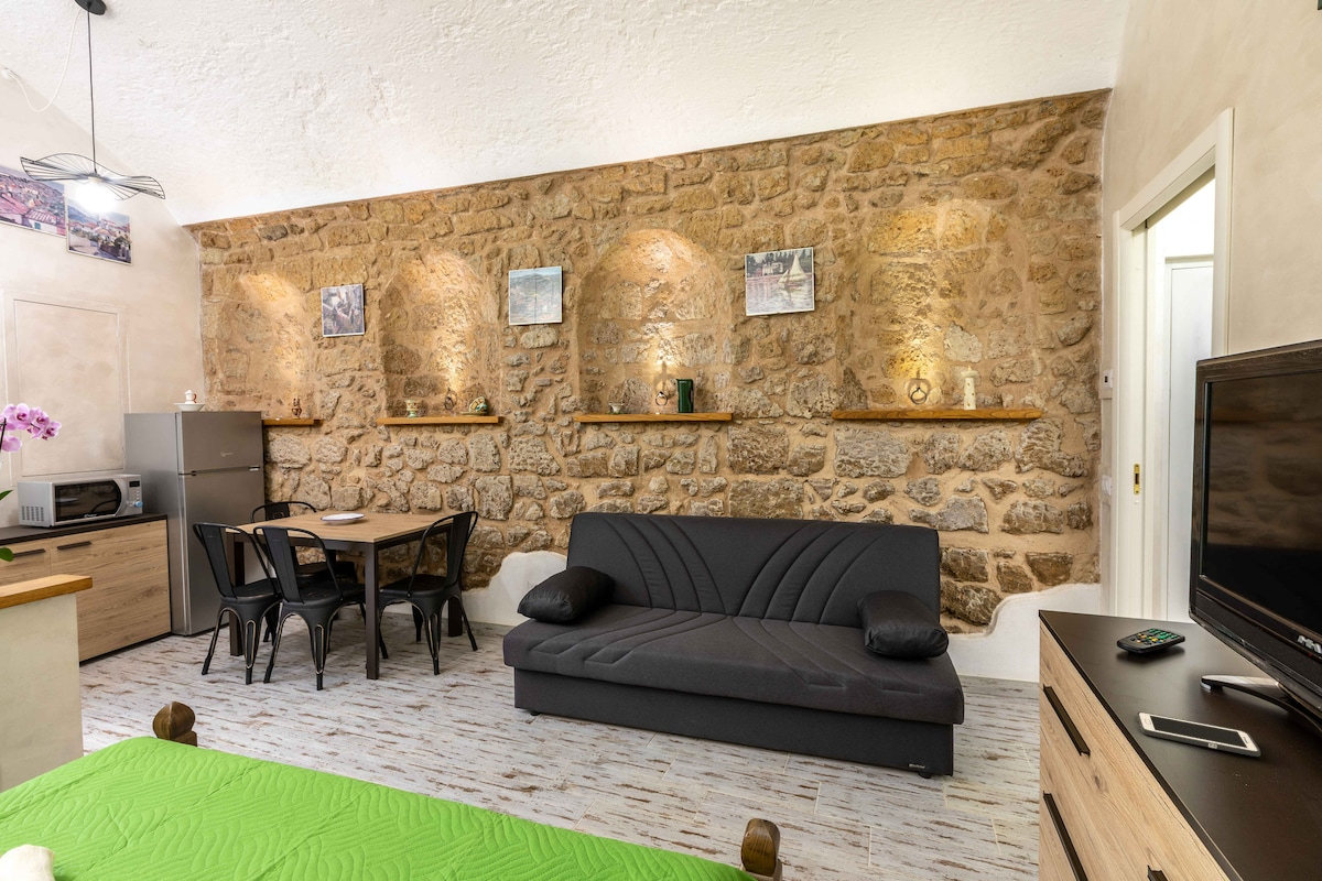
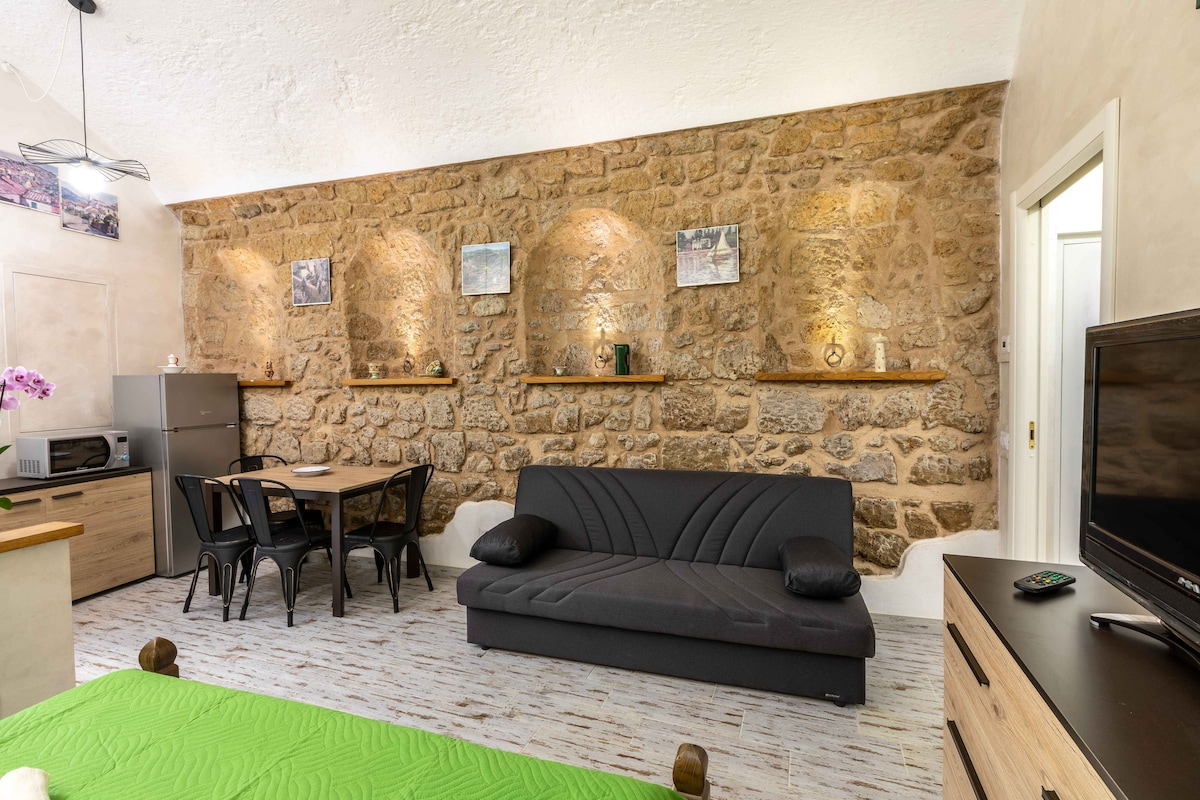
- cell phone [1136,710,1261,758]
